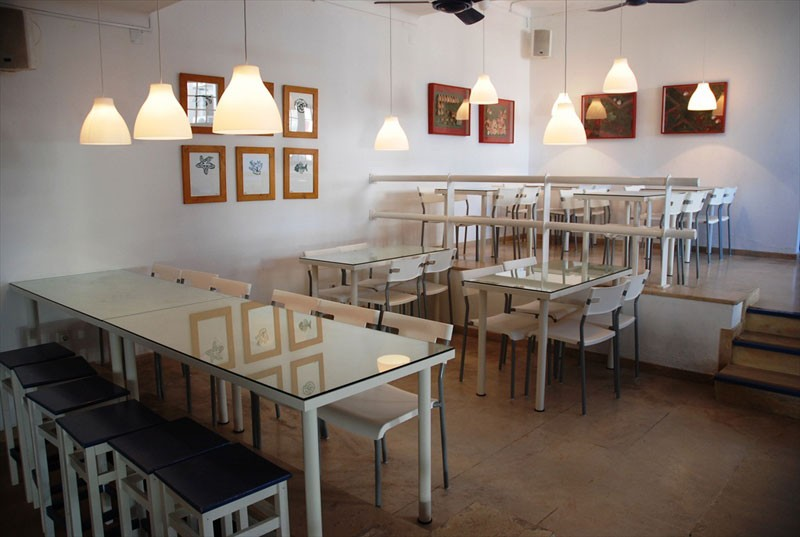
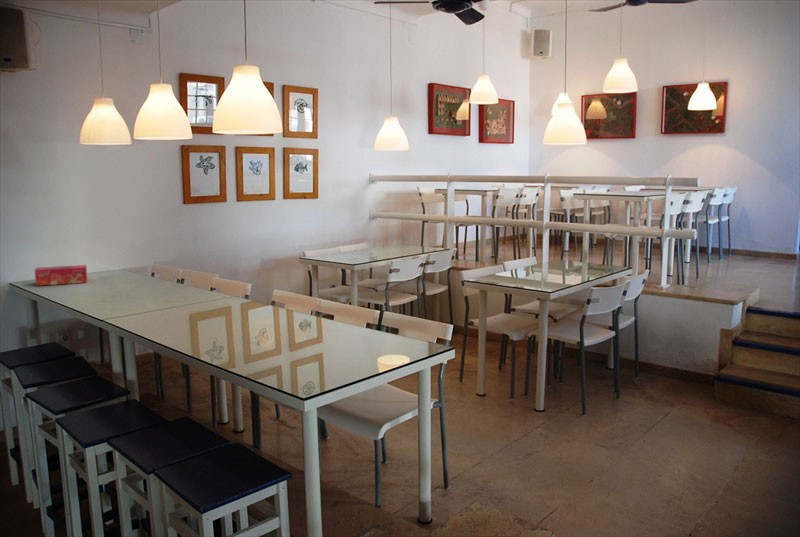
+ tissue box [34,264,88,287]
